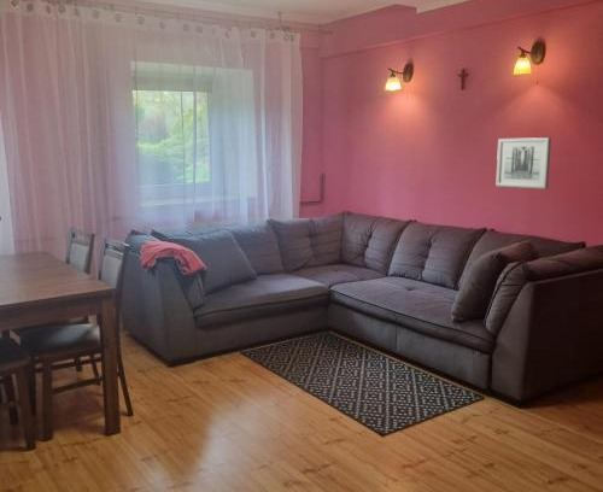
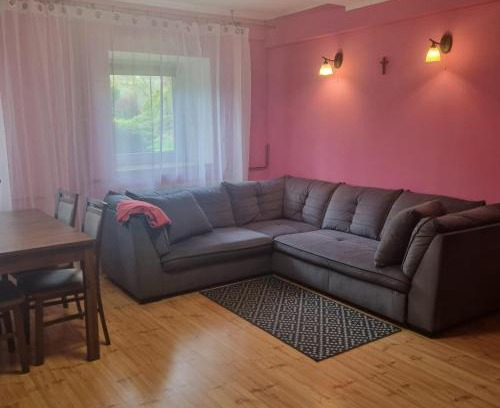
- wall art [494,136,552,191]
